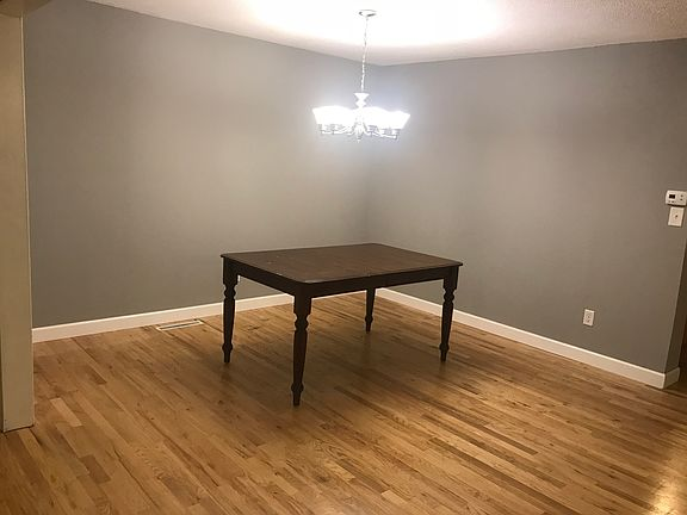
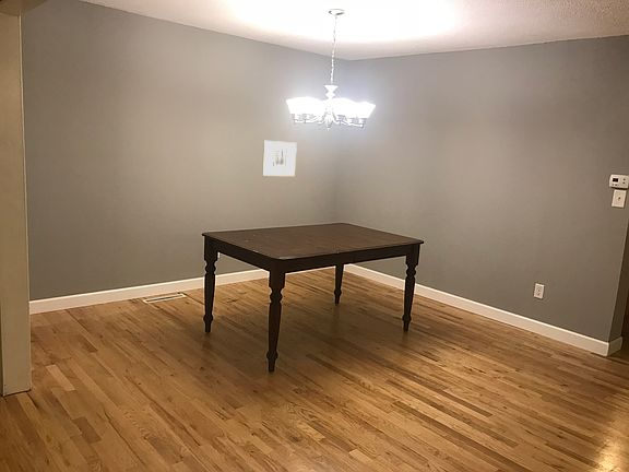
+ wall art [261,140,298,177]
